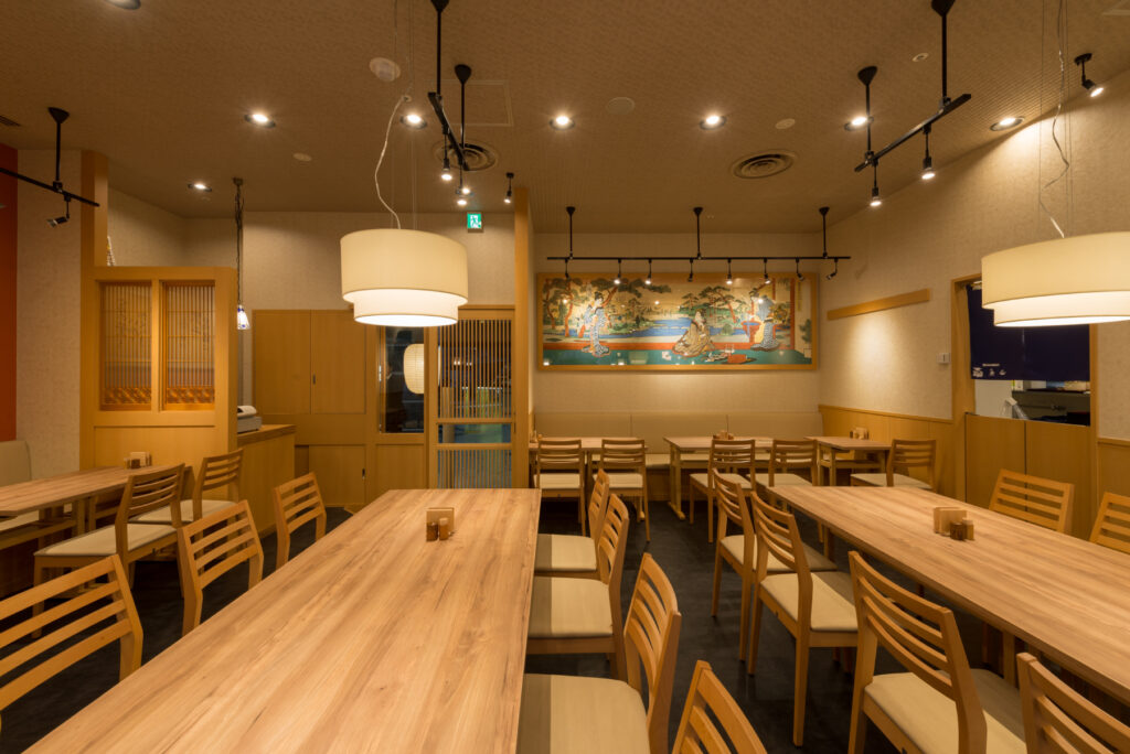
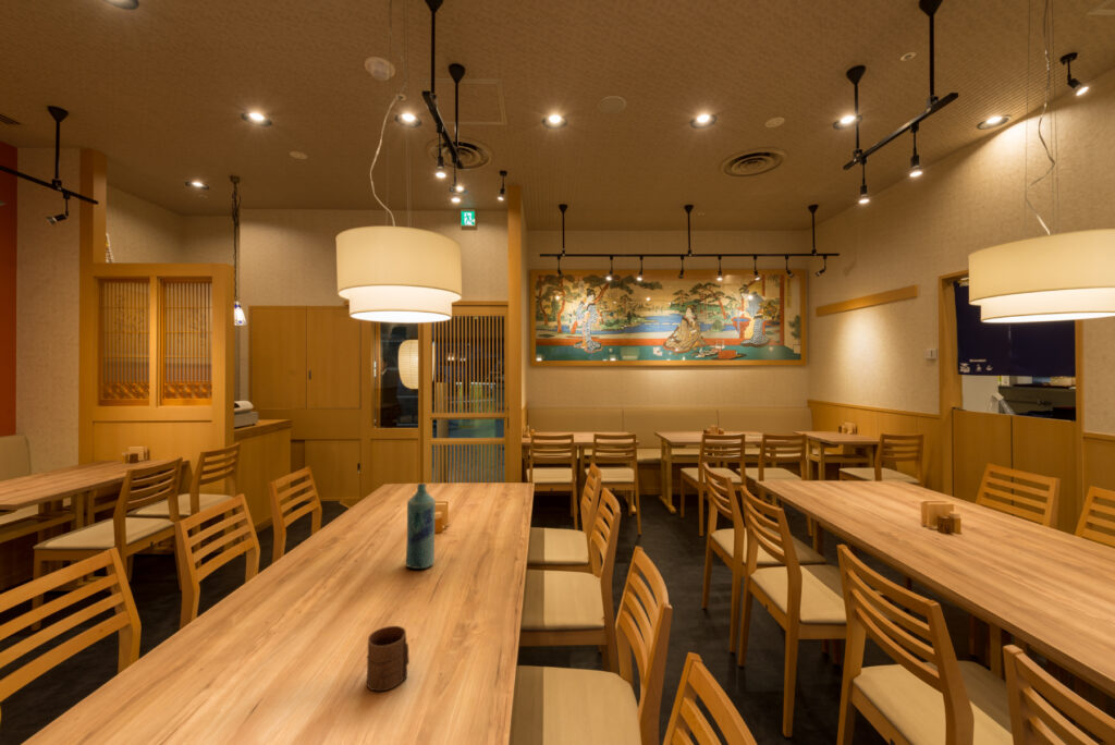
+ bottle [405,483,437,570]
+ cup [366,625,411,692]
